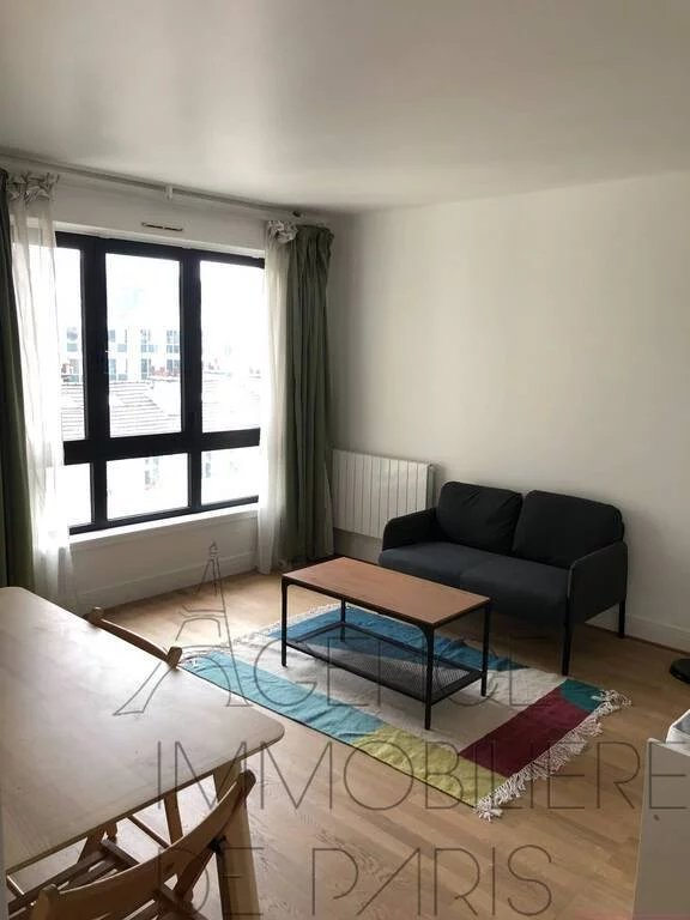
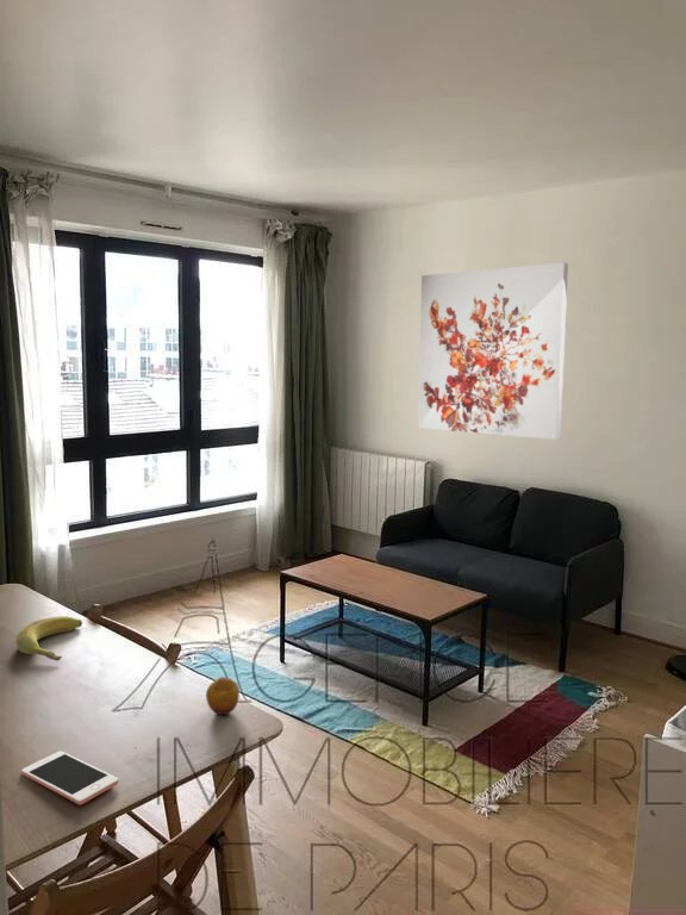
+ banana [15,615,83,661]
+ wall art [417,261,569,441]
+ cell phone [20,751,119,805]
+ fruit [205,677,241,716]
